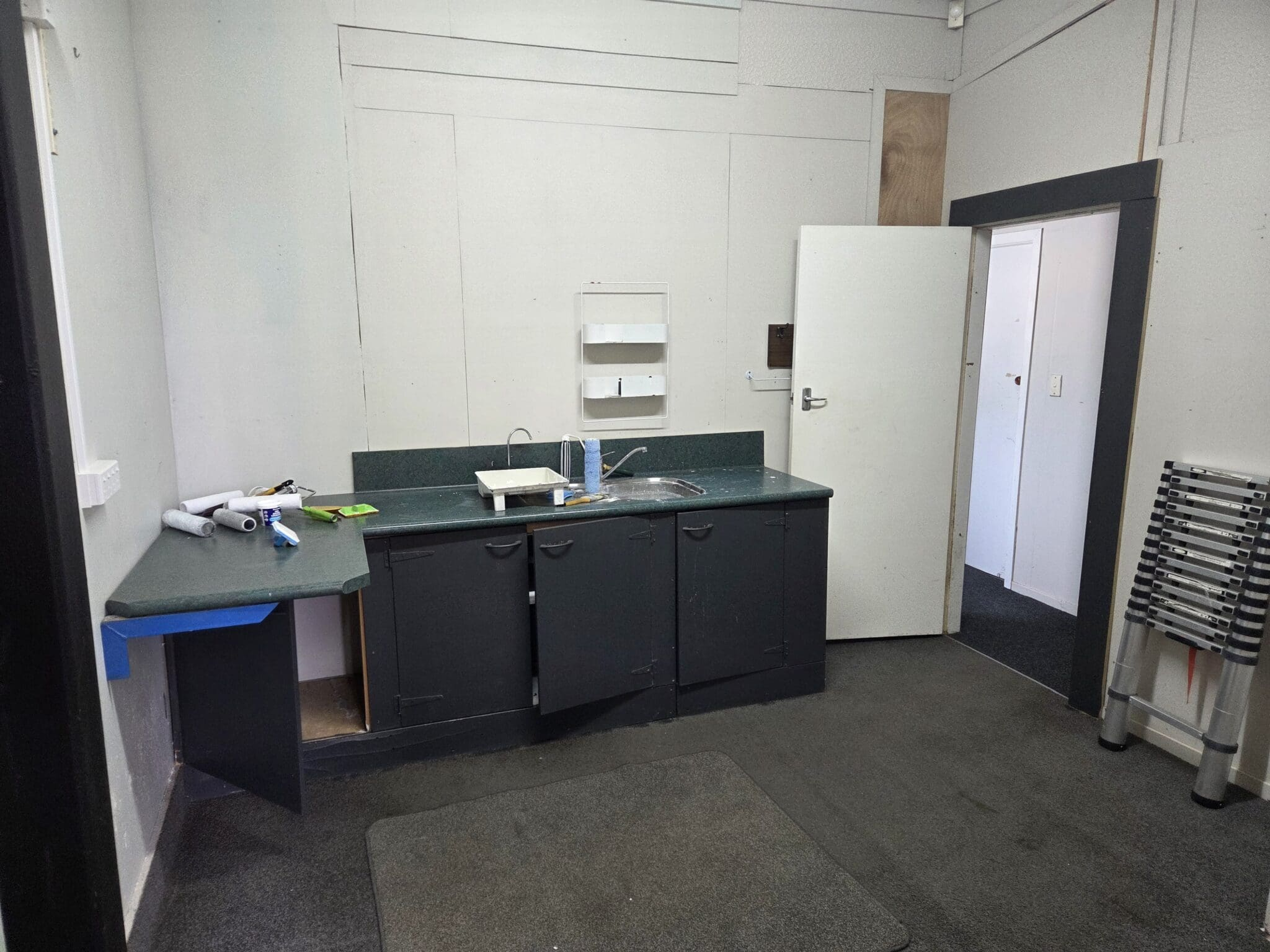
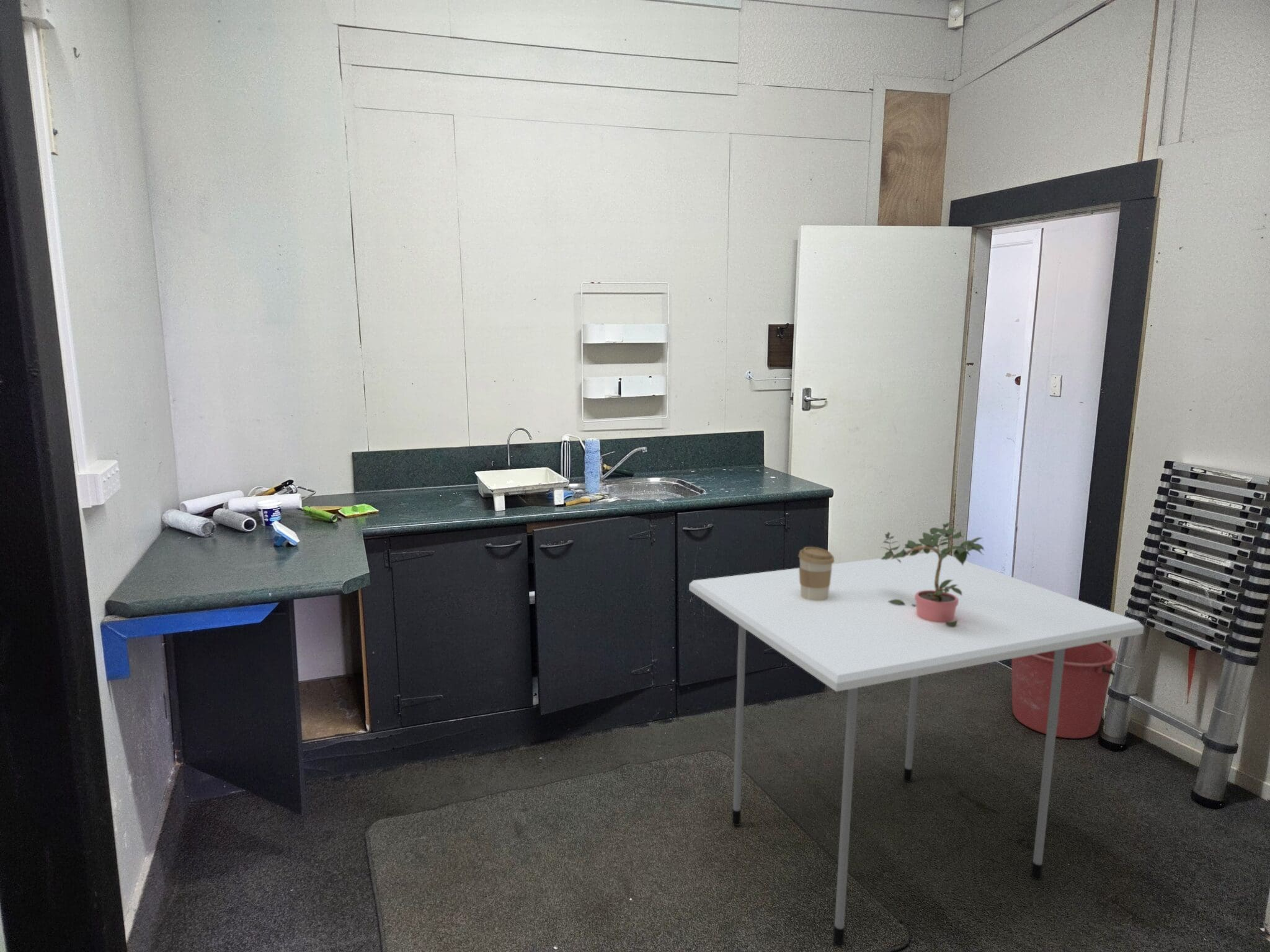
+ dining table [688,552,1145,947]
+ bucket [1011,641,1117,739]
+ coffee cup [797,546,835,601]
+ potted plant [881,522,985,627]
